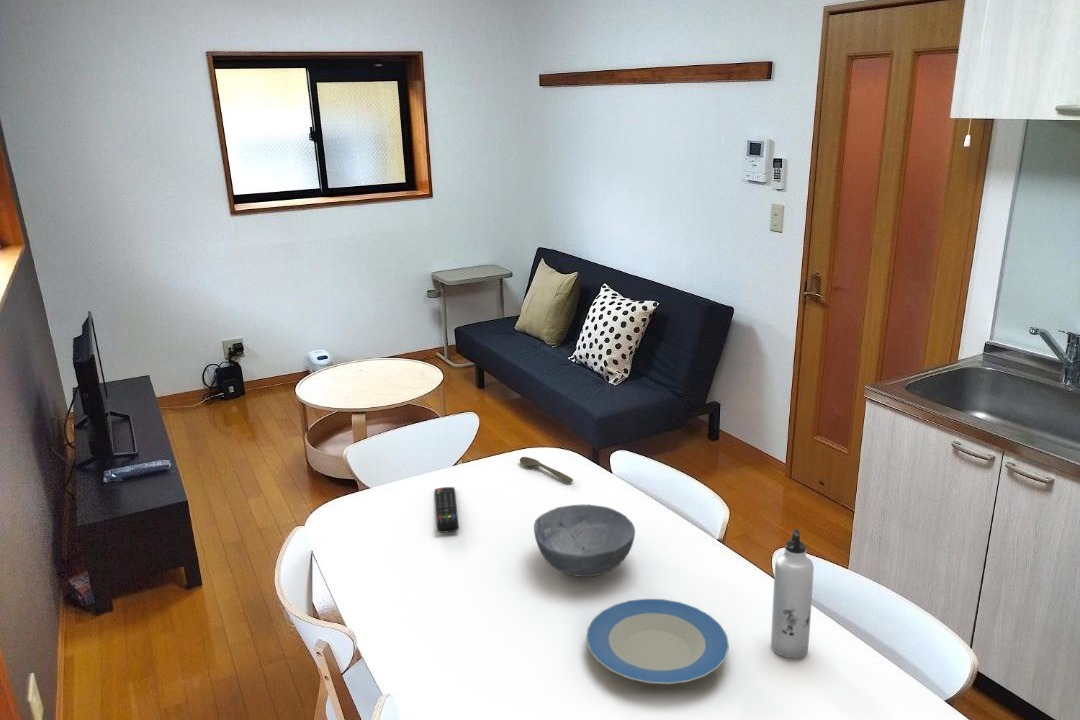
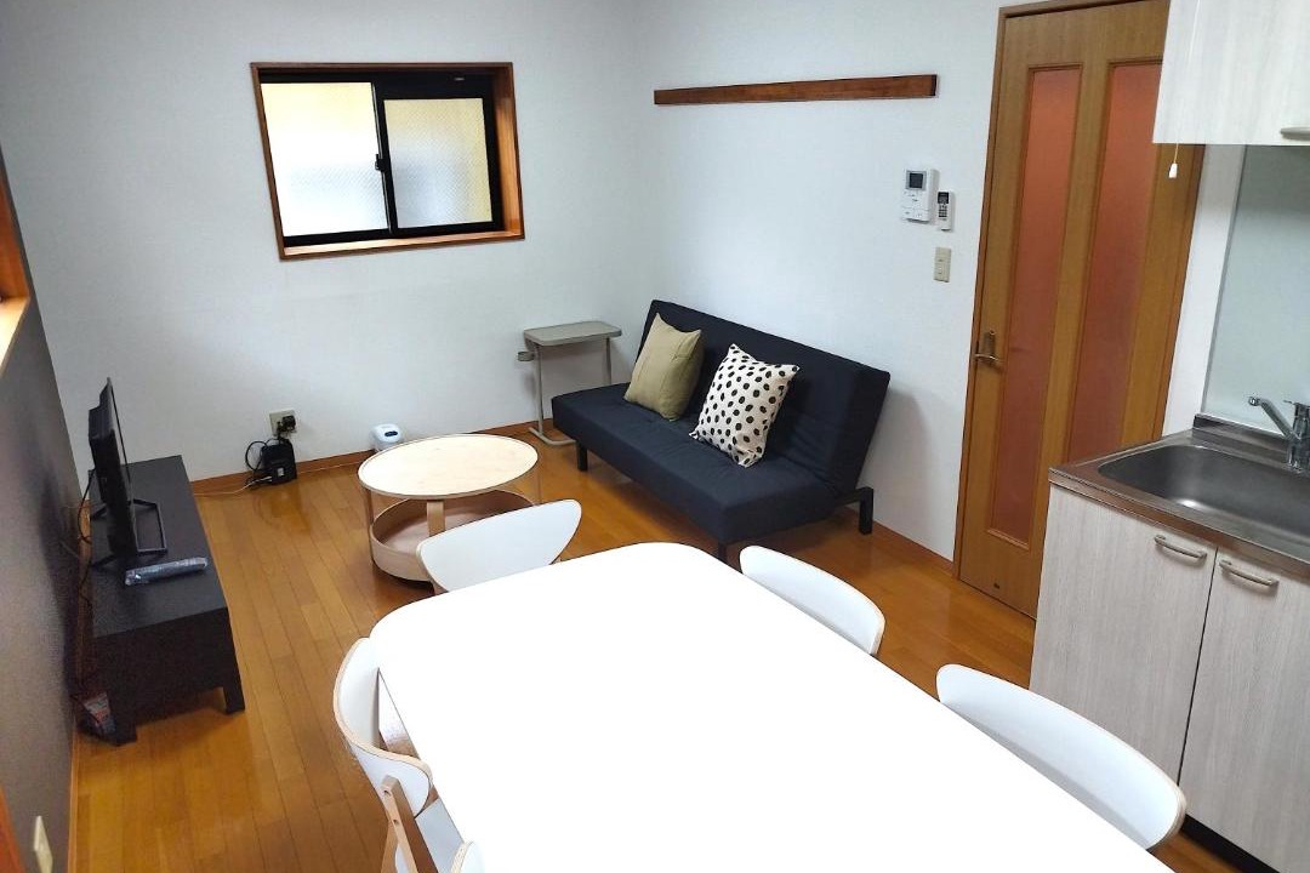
- water bottle [770,528,815,659]
- spoon [519,456,574,483]
- bowl [533,504,636,578]
- plate [585,598,730,685]
- remote control [434,486,460,534]
